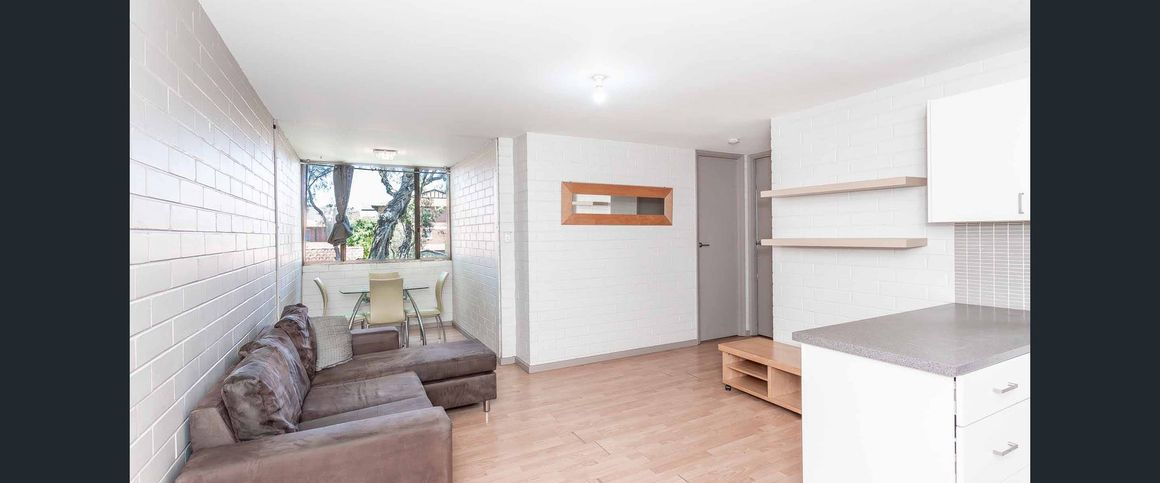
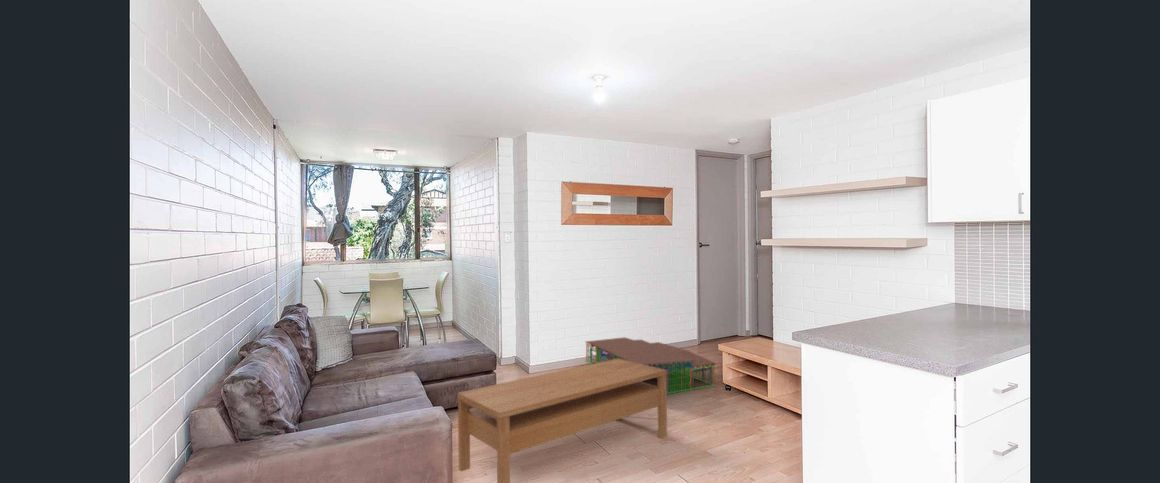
+ coffee table [456,359,668,483]
+ architectural model [584,336,717,394]
